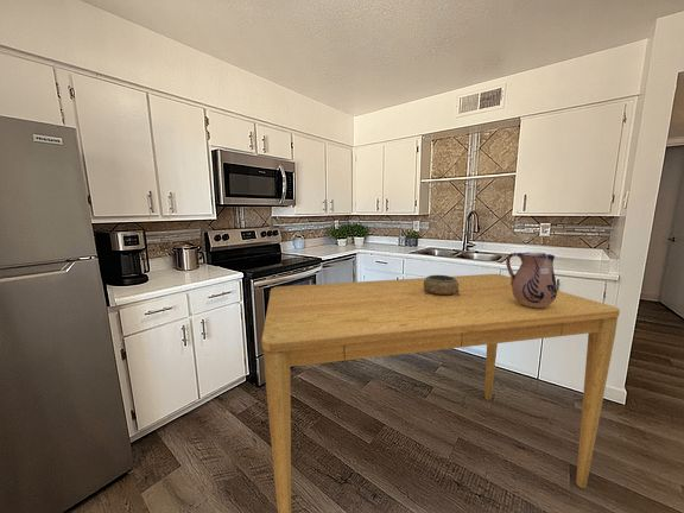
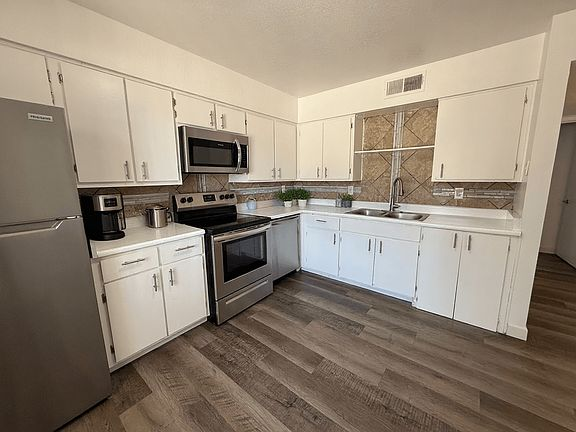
- ceramic pitcher [505,252,558,308]
- dining table [260,273,621,513]
- decorative bowl [424,274,460,296]
